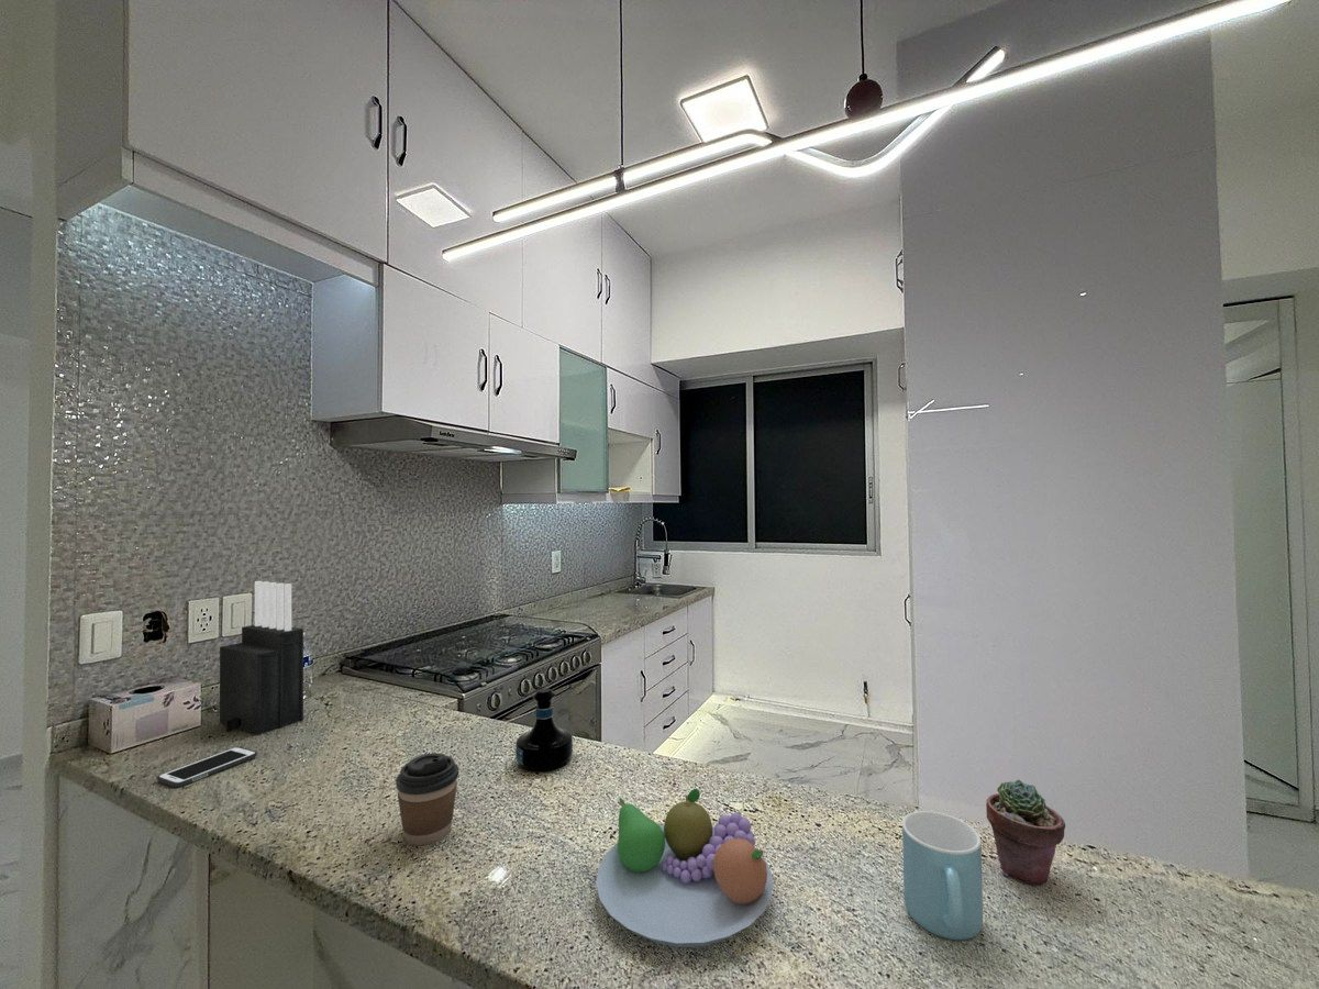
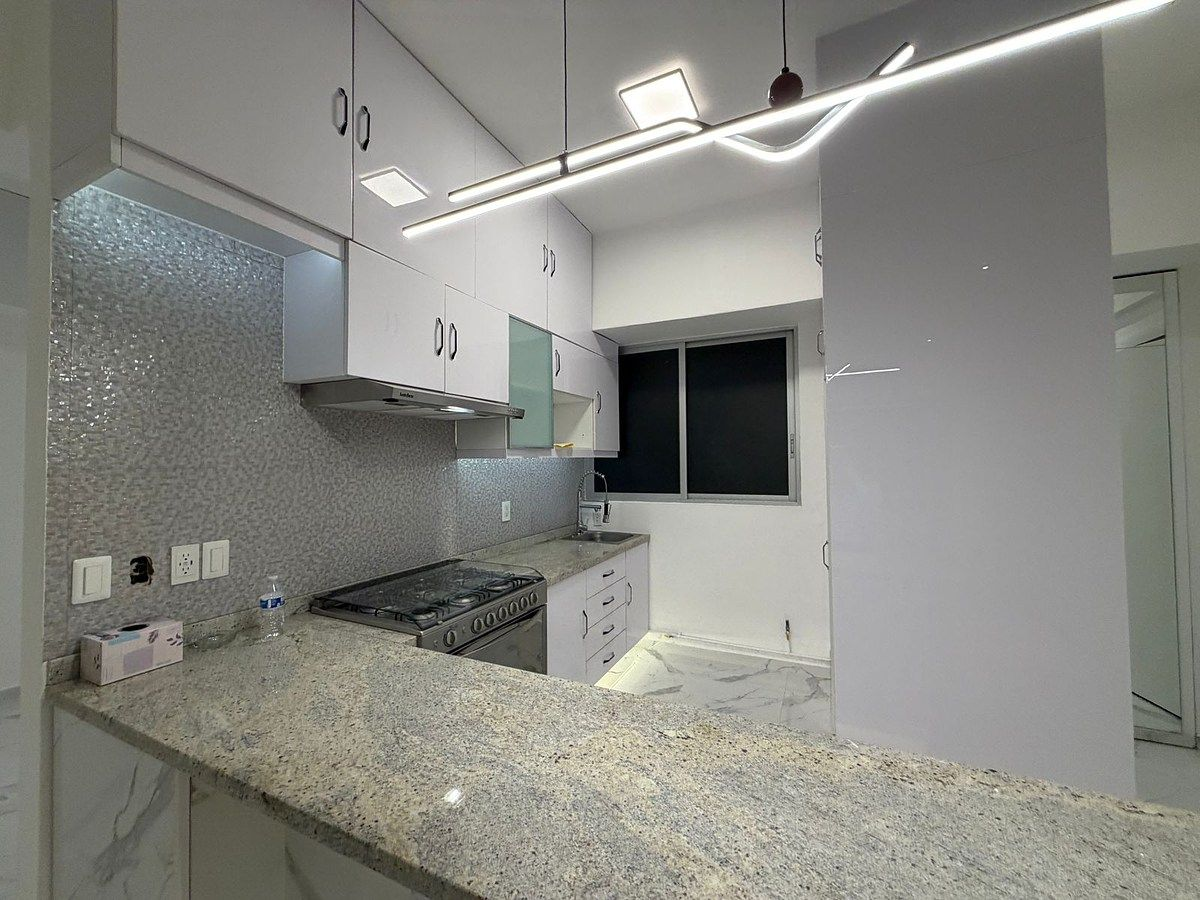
- knife block [219,580,304,736]
- tequila bottle [514,688,574,773]
- fruit bowl [595,788,774,948]
- potted succulent [985,779,1066,886]
- cell phone [156,746,258,788]
- mug [901,810,984,941]
- coffee cup [395,752,459,846]
